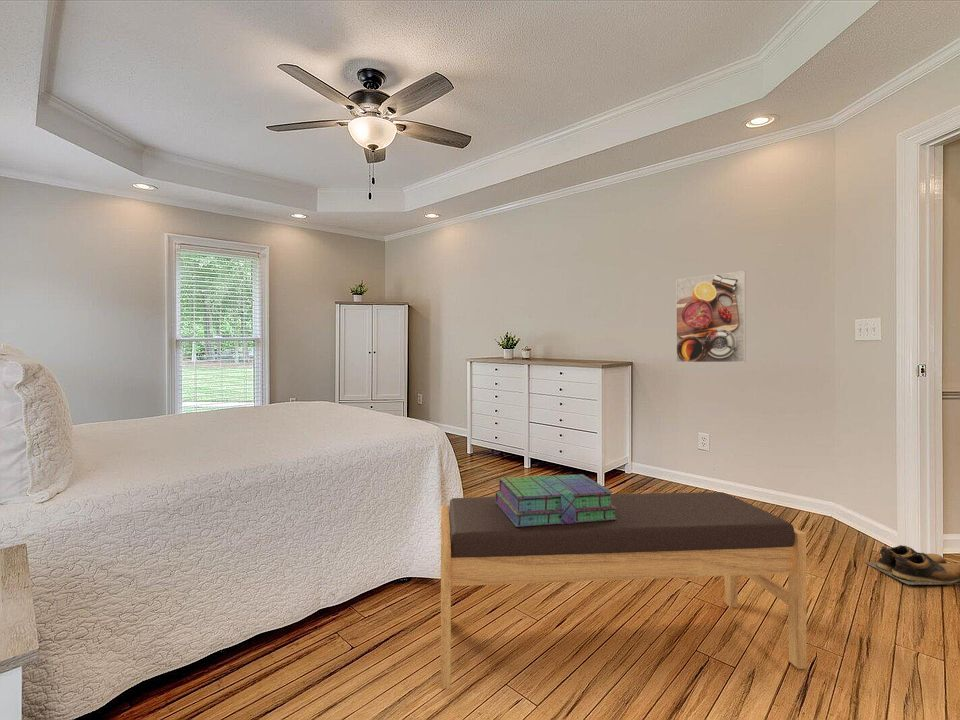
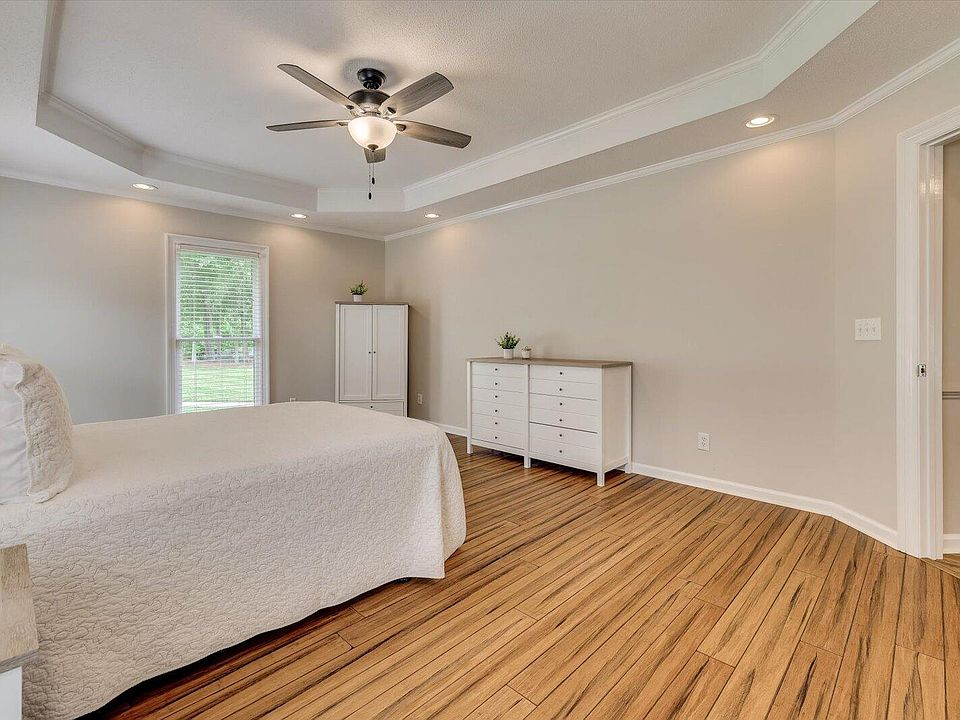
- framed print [675,270,747,363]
- bench [440,491,808,690]
- shoes [864,544,960,586]
- stack of books [494,473,617,527]
